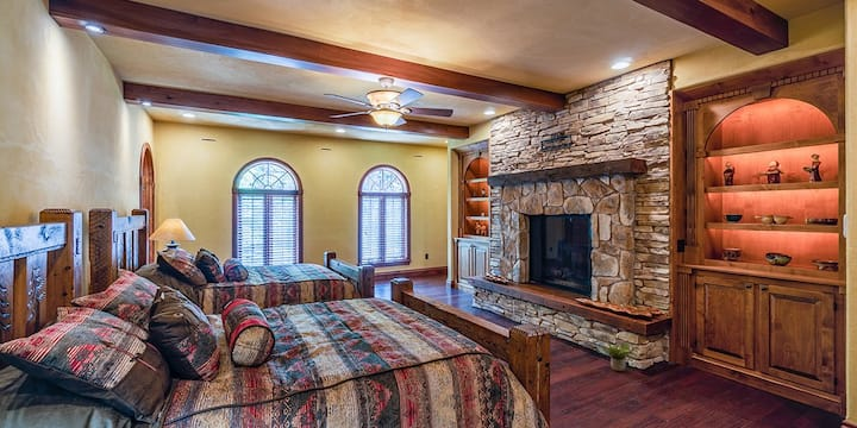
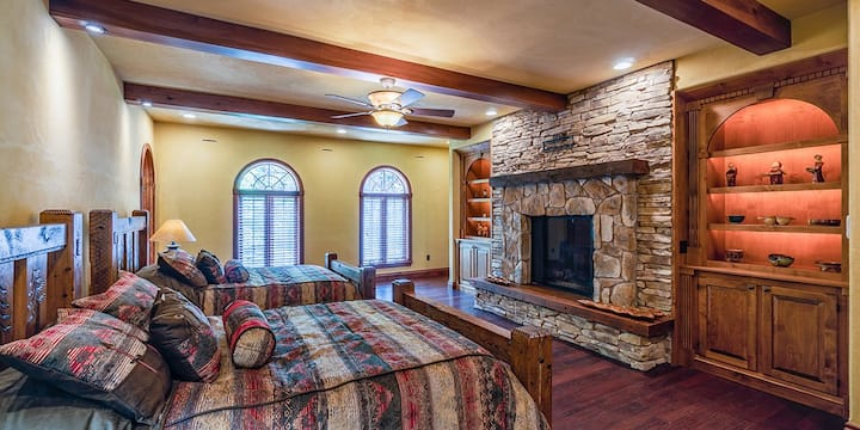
- potted plant [601,339,638,372]
